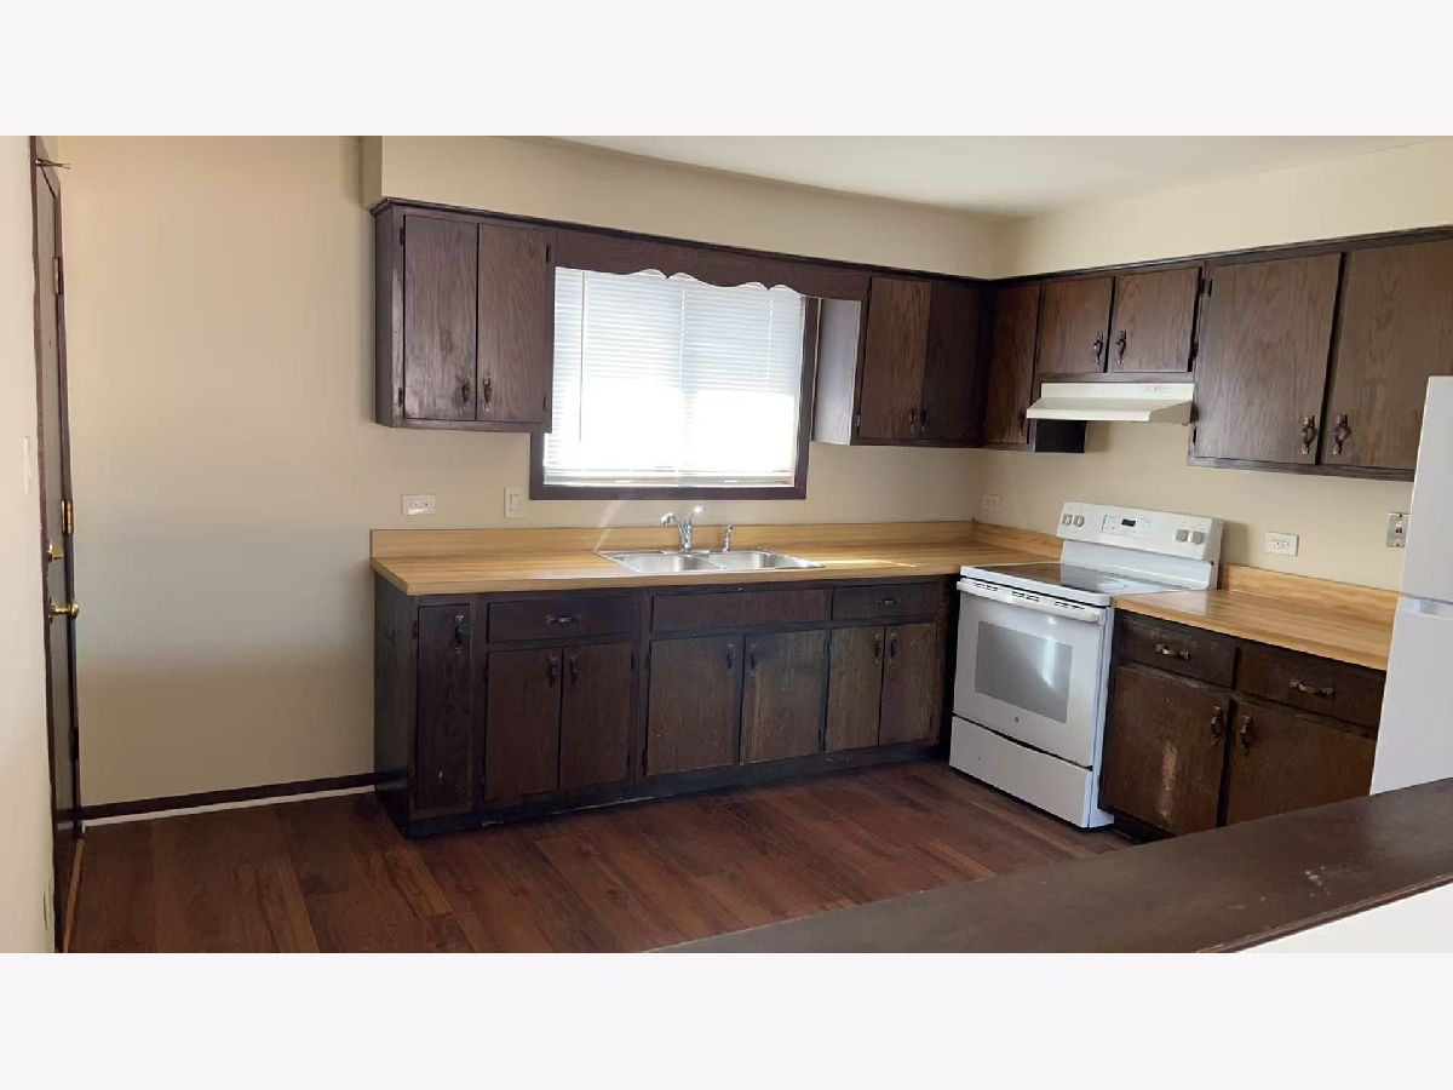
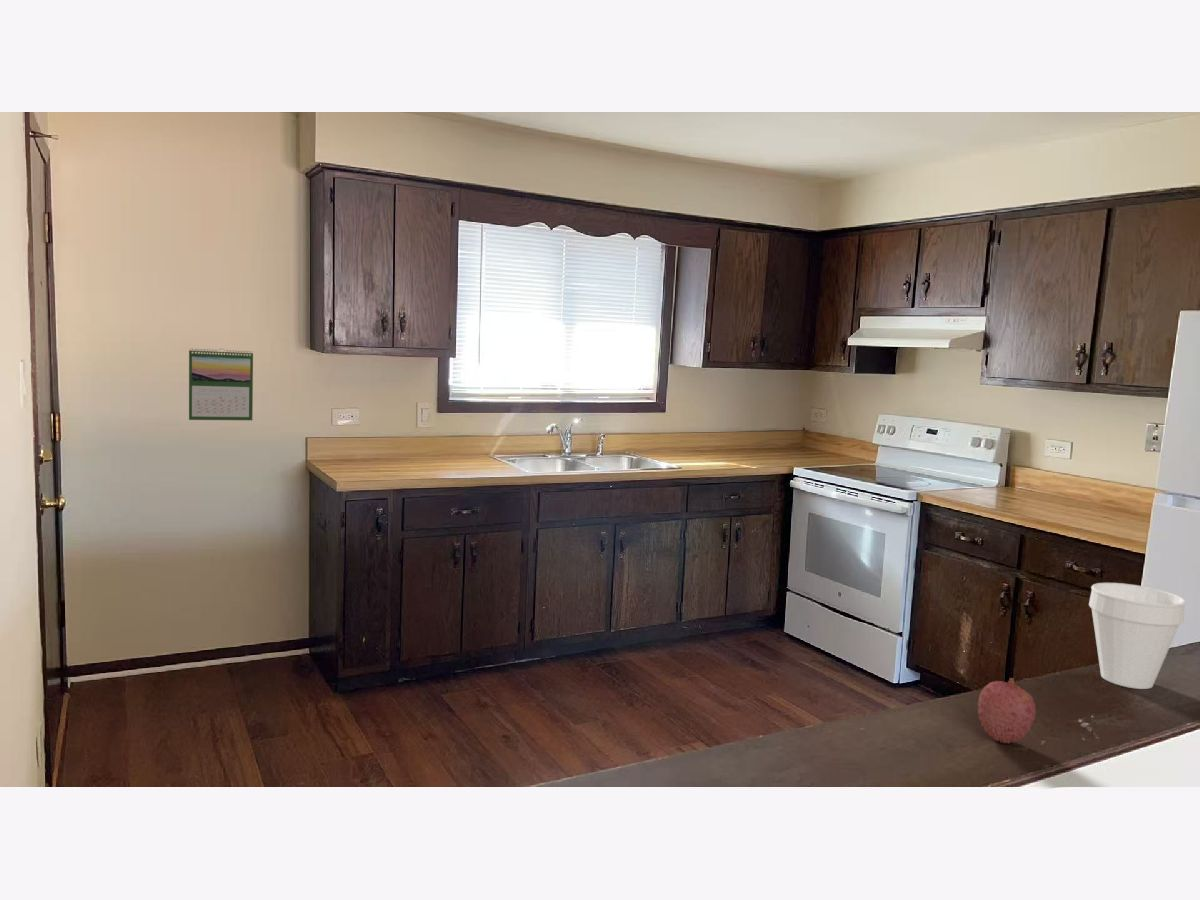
+ calendar [188,347,254,421]
+ cup [1088,582,1187,690]
+ fruit [976,677,1037,744]
